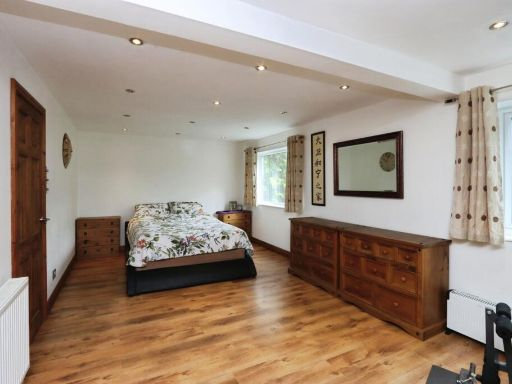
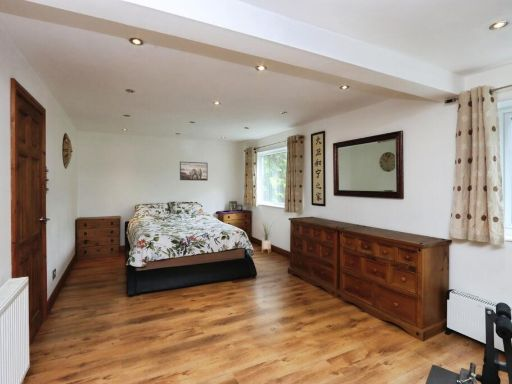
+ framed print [179,161,209,182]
+ house plant [255,218,273,254]
